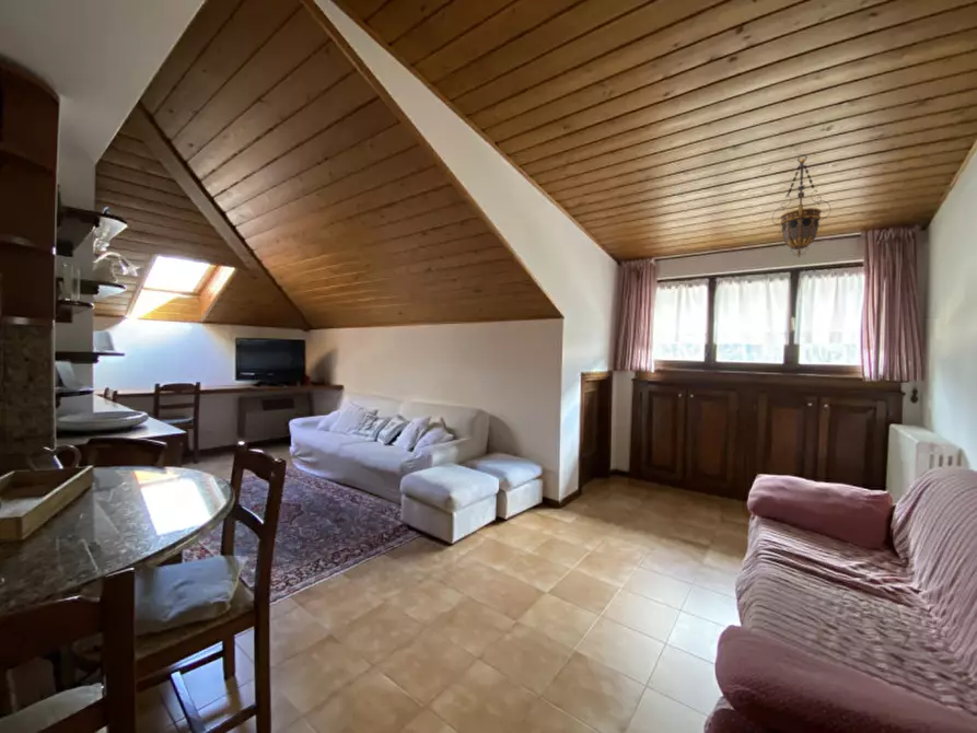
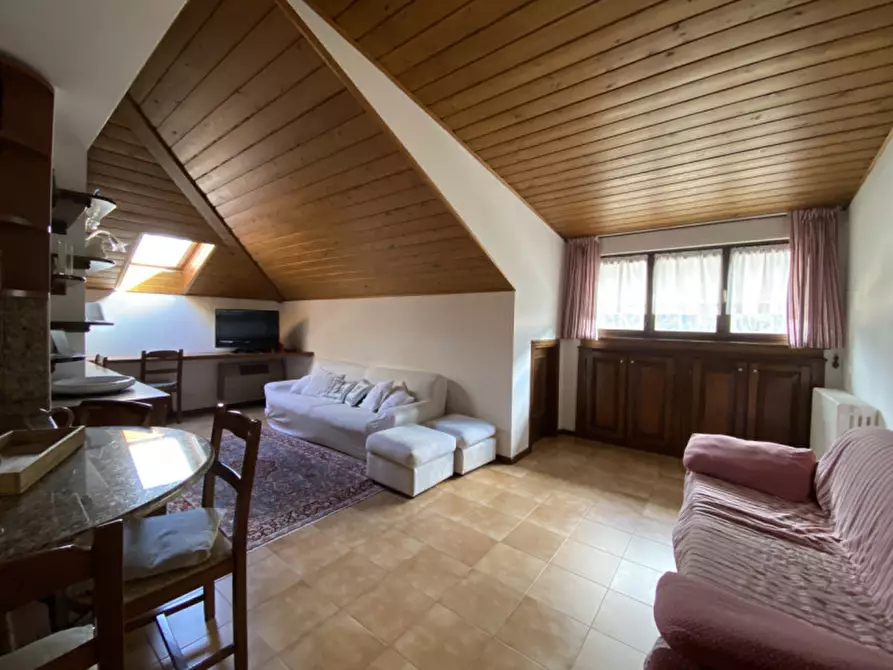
- hanging lantern [771,153,831,258]
